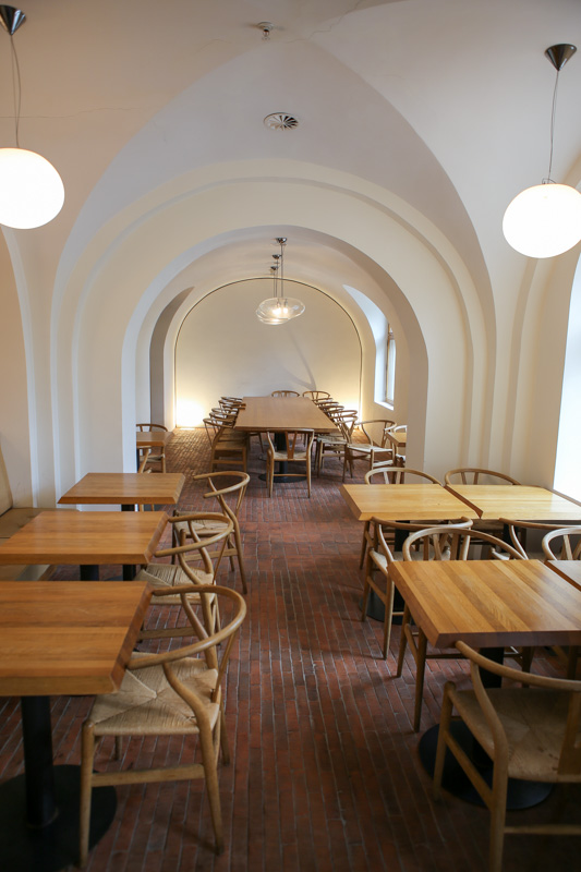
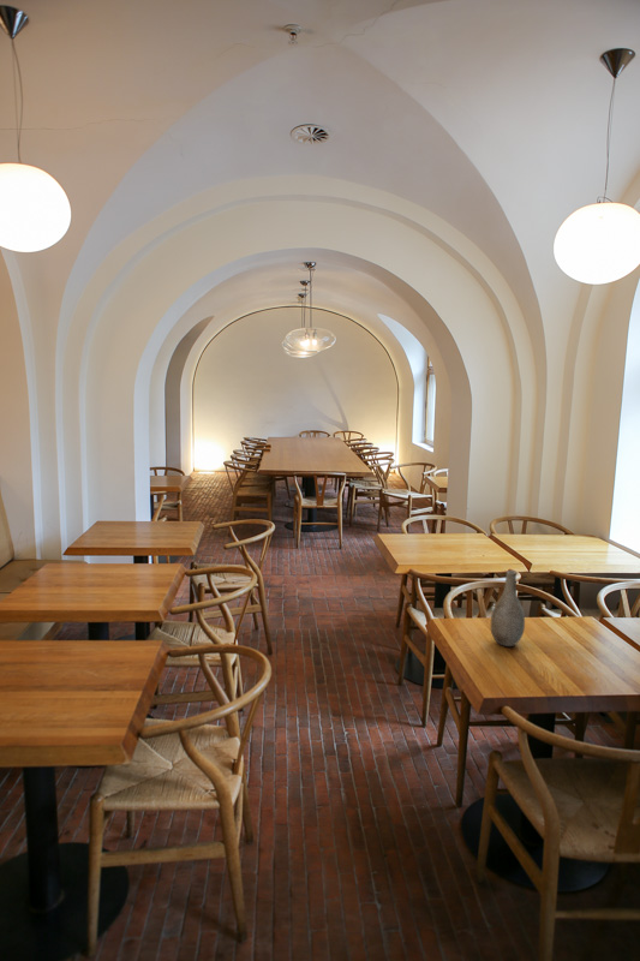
+ vase [490,569,526,647]
